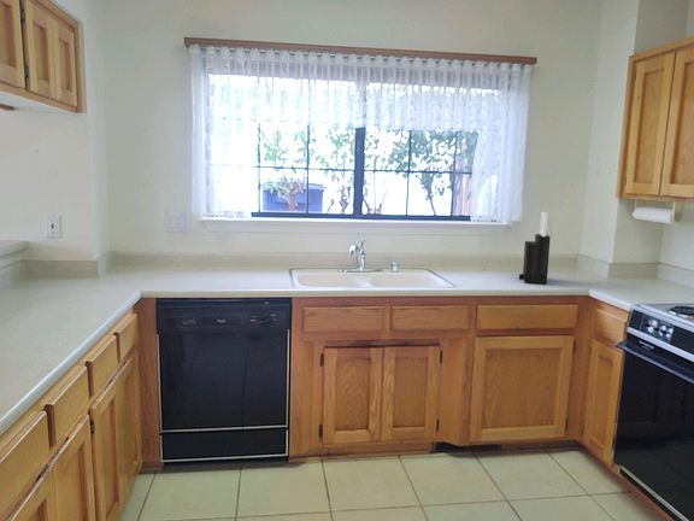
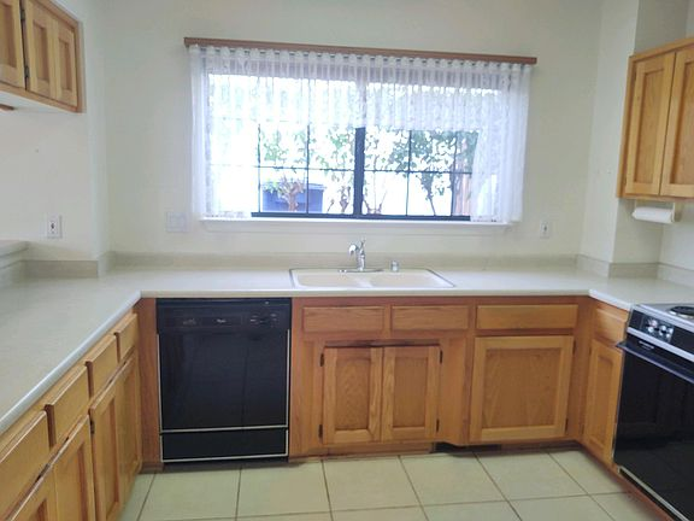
- knife block [518,211,552,285]
